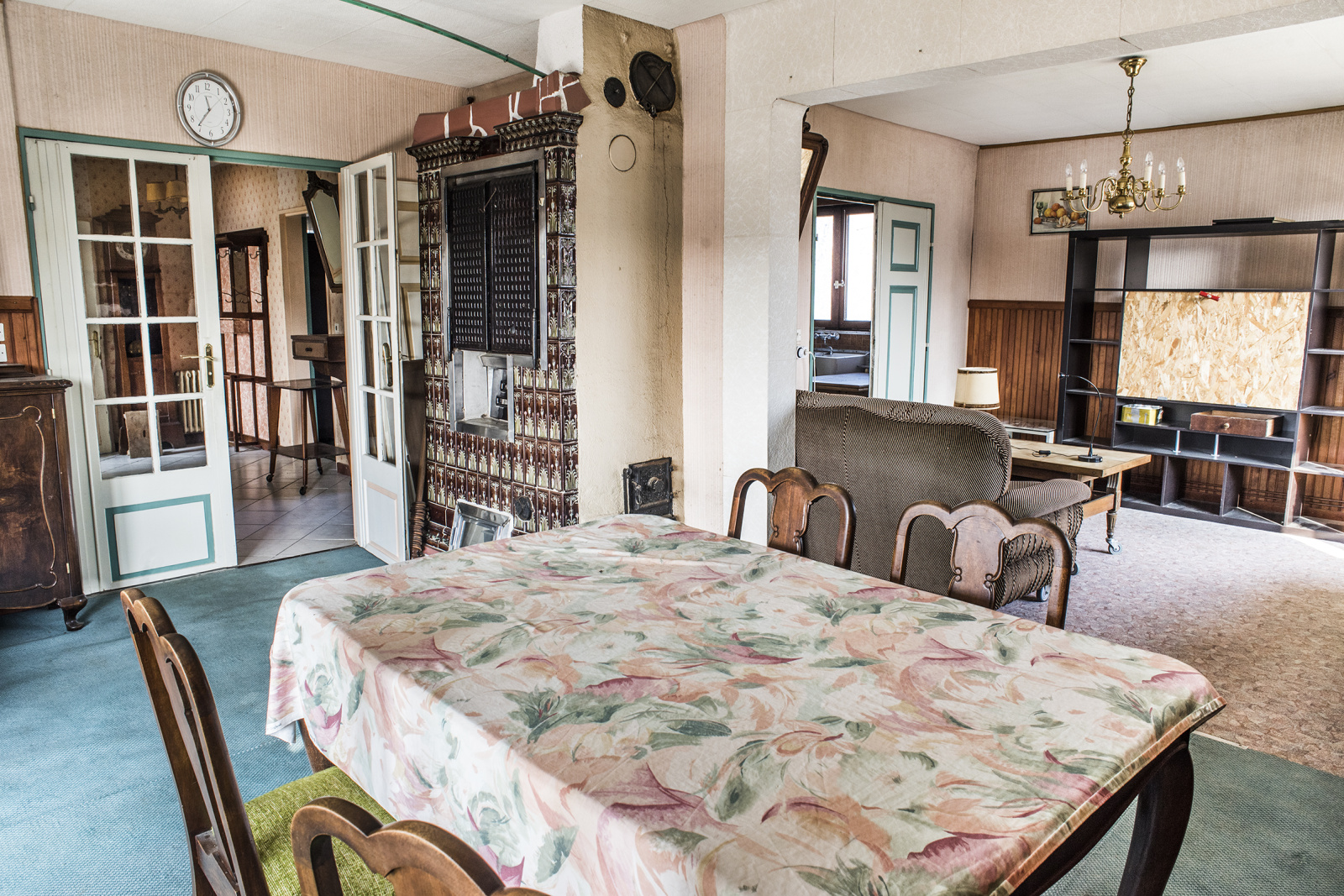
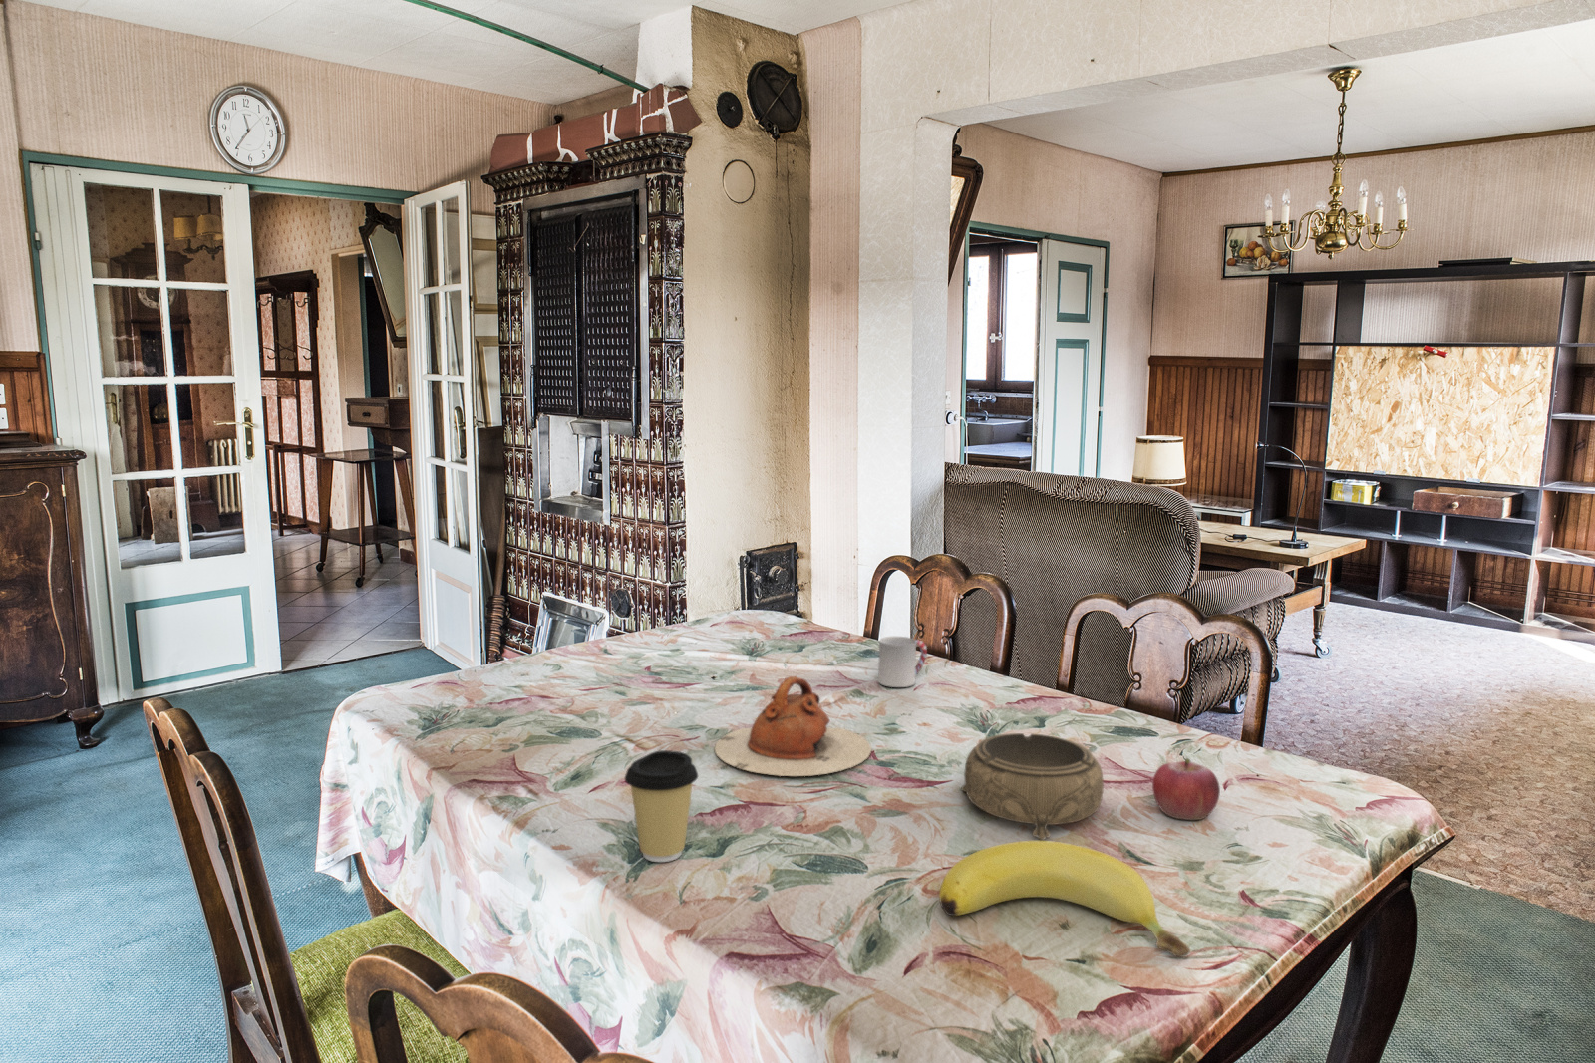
+ fruit [1151,757,1221,821]
+ banana [938,840,1193,959]
+ cup [877,636,928,688]
+ decorative bowl [960,732,1105,841]
+ teapot [713,675,872,777]
+ coffee cup [623,749,699,863]
